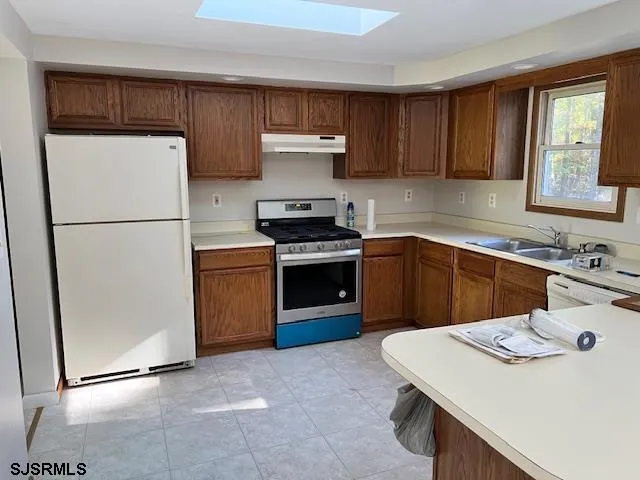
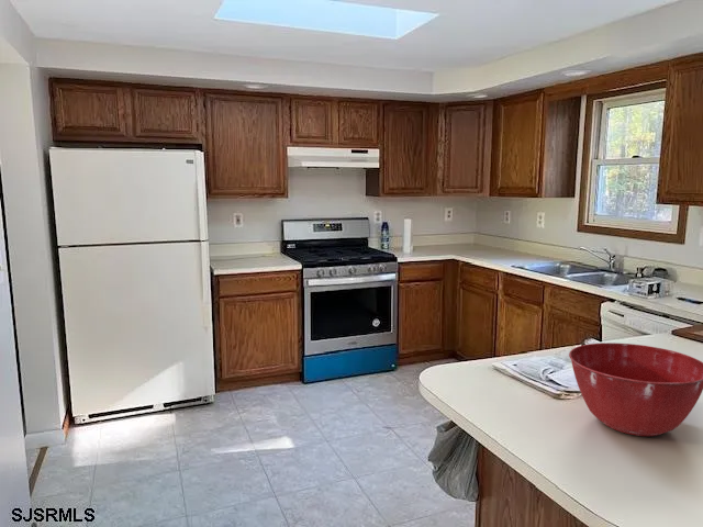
+ mixing bowl [568,341,703,437]
